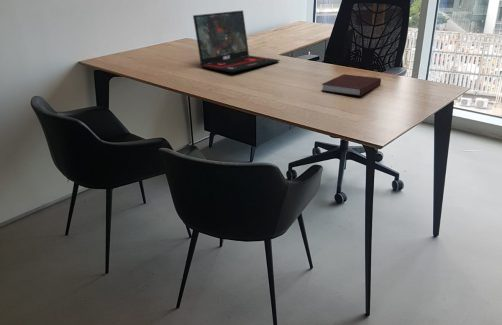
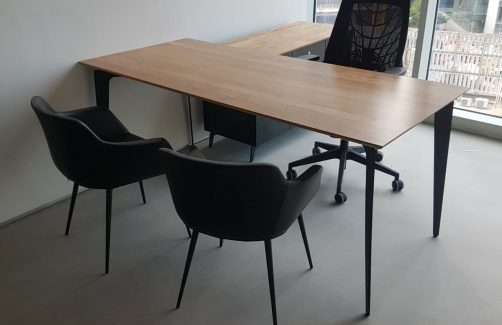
- notebook [320,73,382,97]
- laptop [192,9,281,73]
